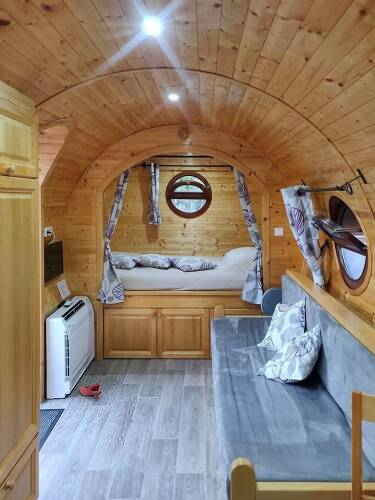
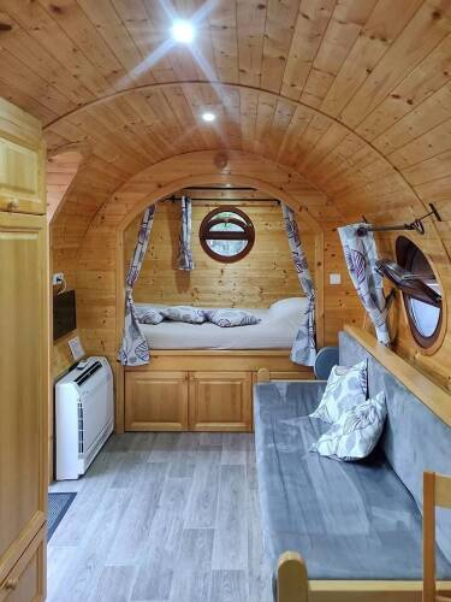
- shoe [79,382,103,401]
